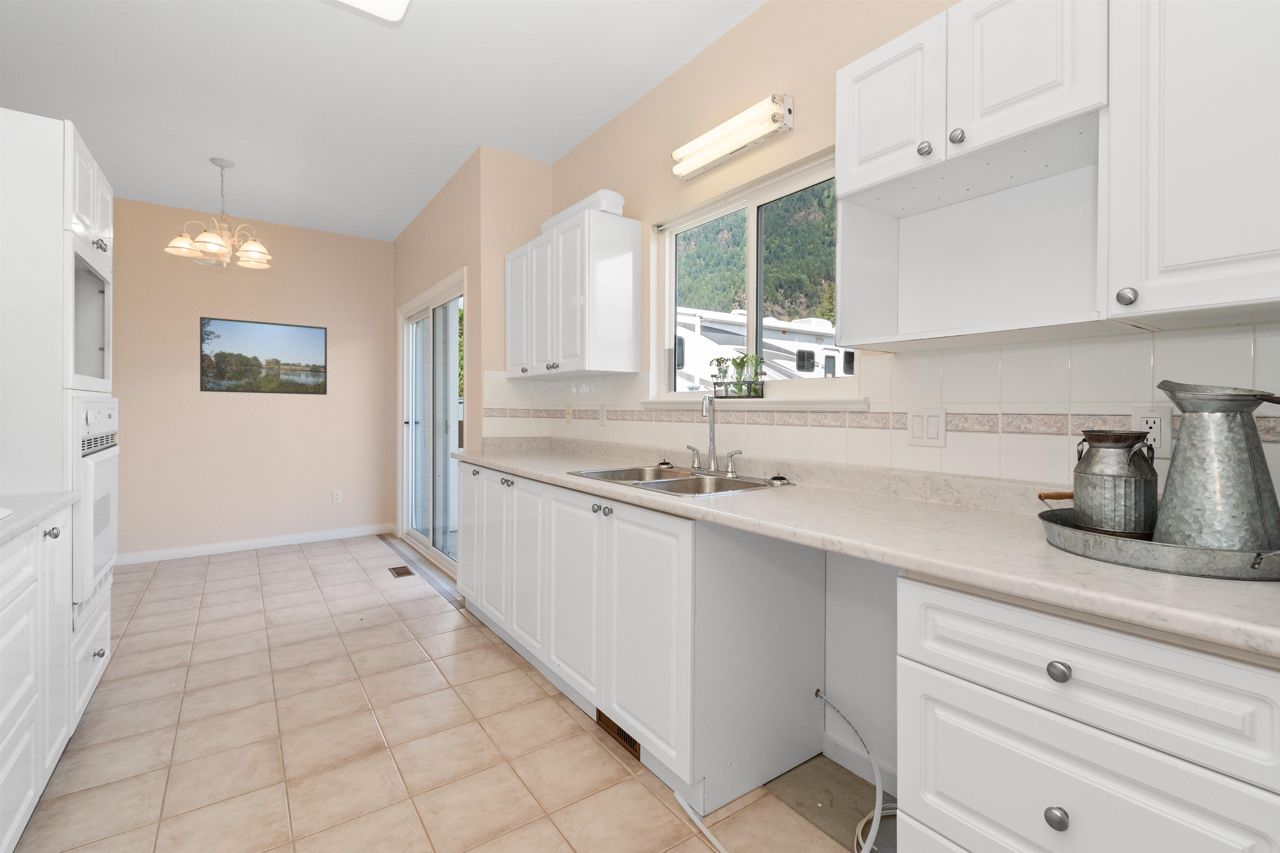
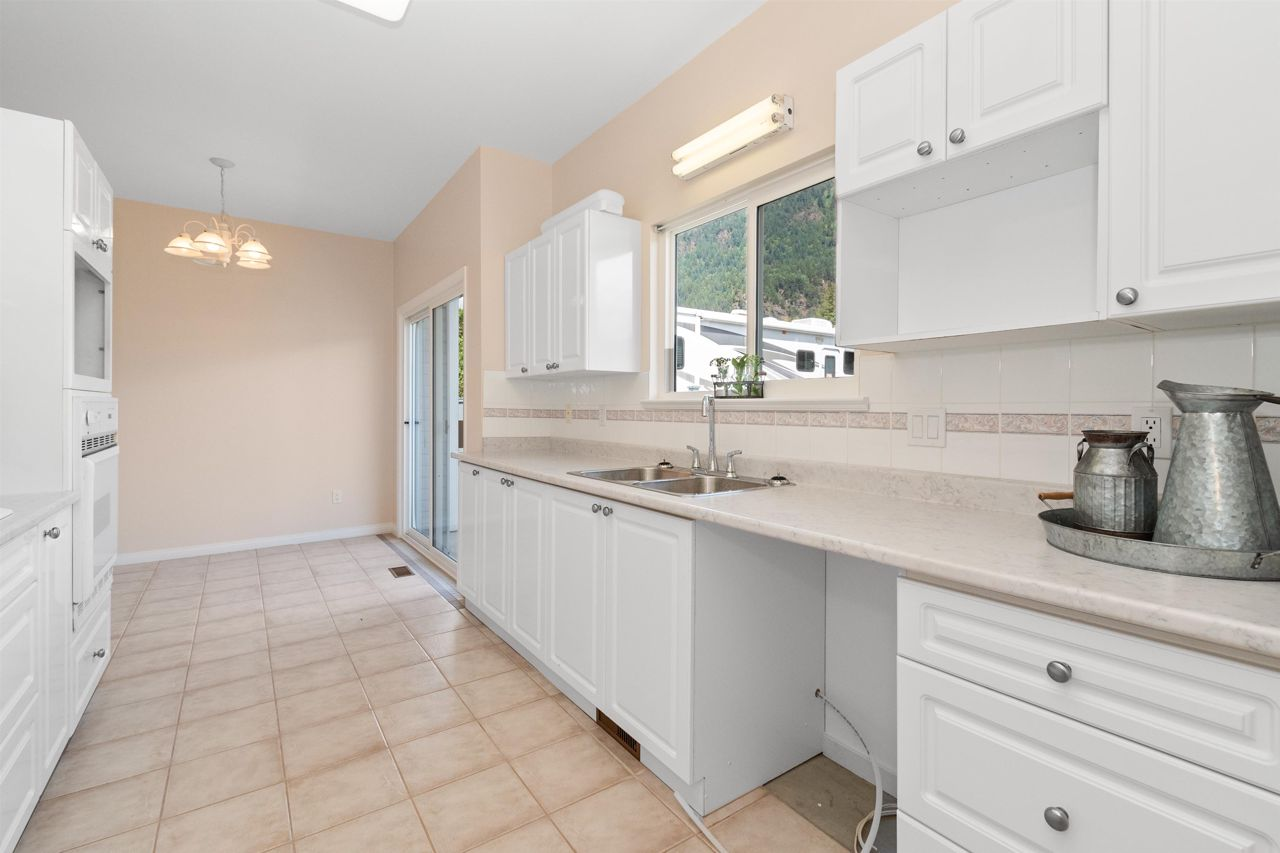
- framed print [199,316,328,396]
